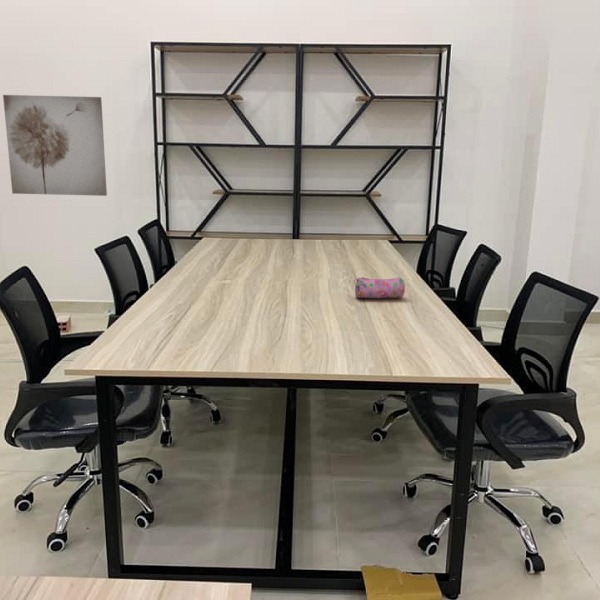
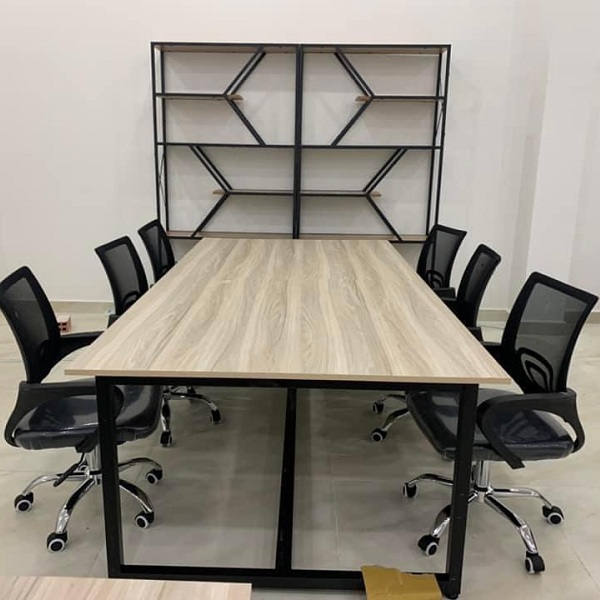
- pencil case [354,276,406,299]
- wall art [2,94,108,197]
